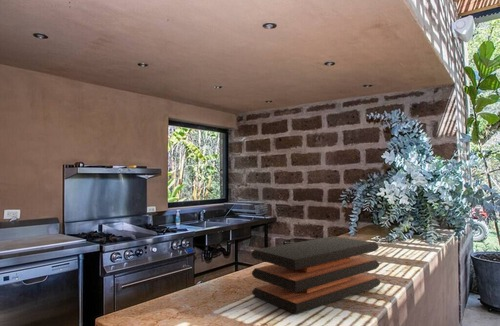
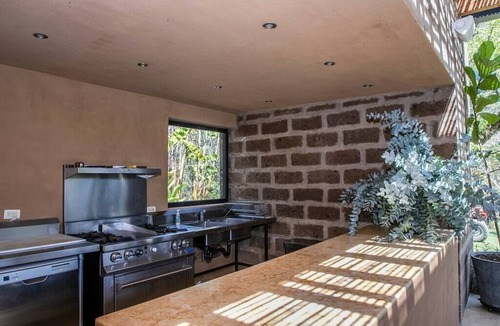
- cutting board [250,235,381,315]
